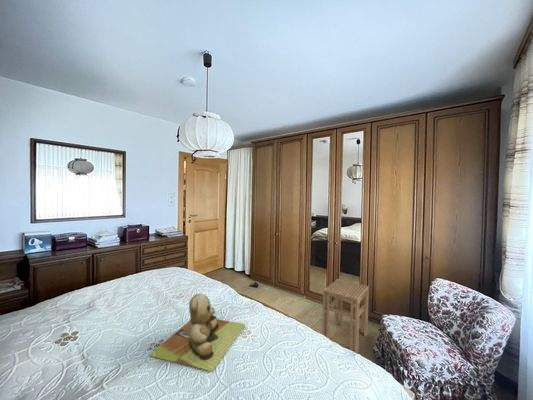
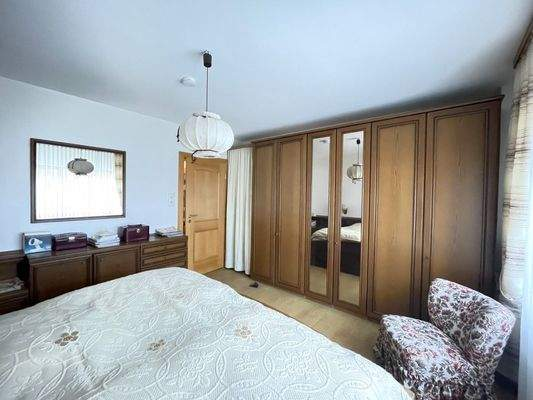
- teddy bear [148,293,246,372]
- stool [321,278,370,354]
